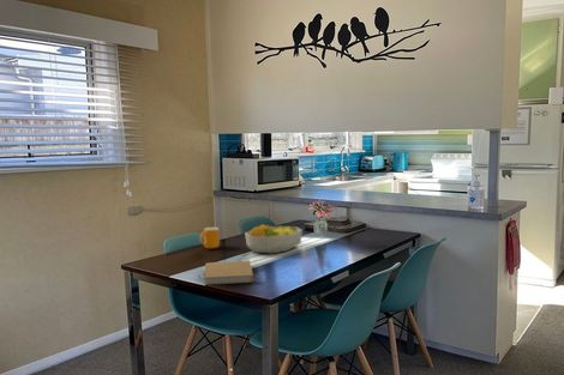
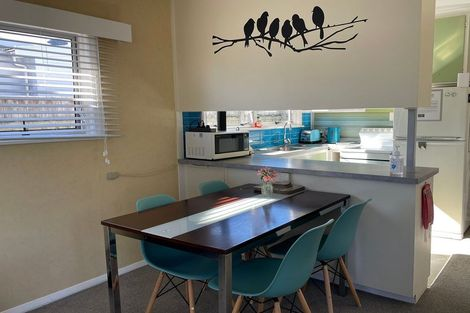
- fruit bowl [244,223,304,254]
- mug [198,226,221,249]
- book [203,260,254,286]
